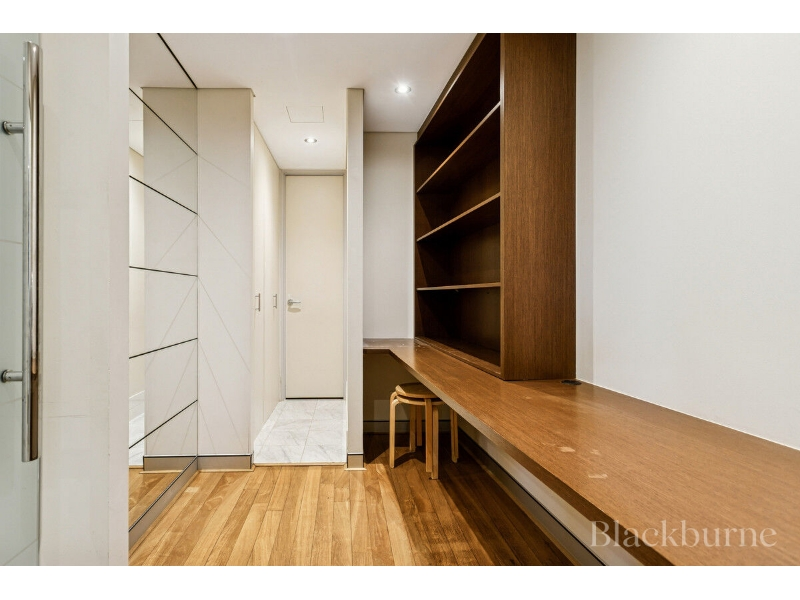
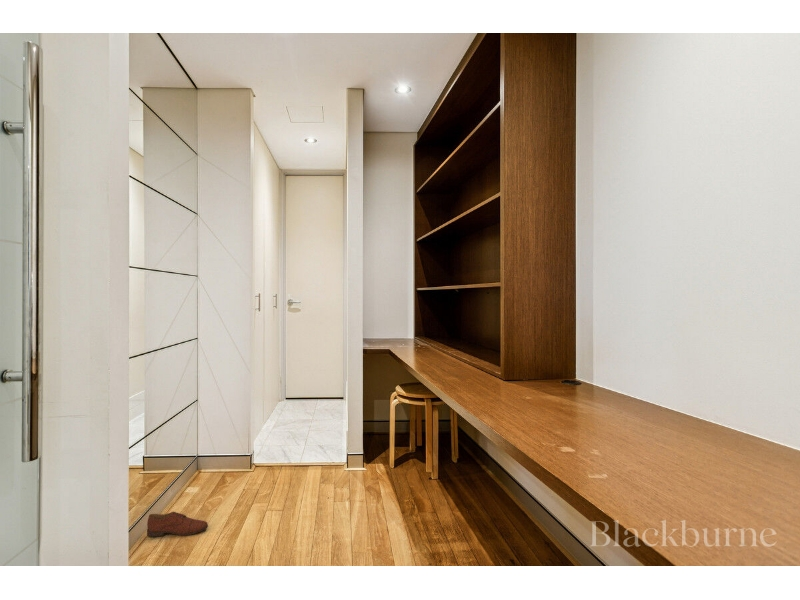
+ shoe [146,511,209,538]
